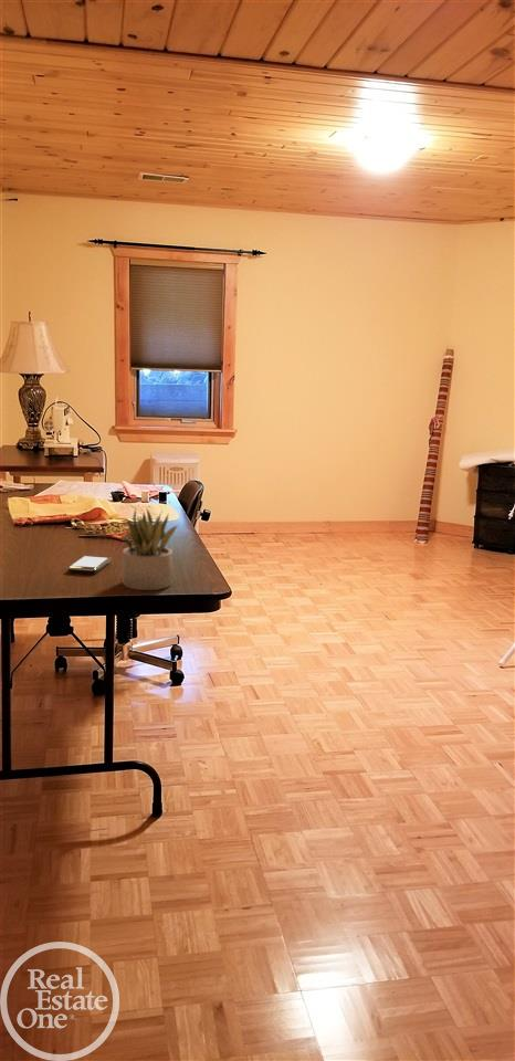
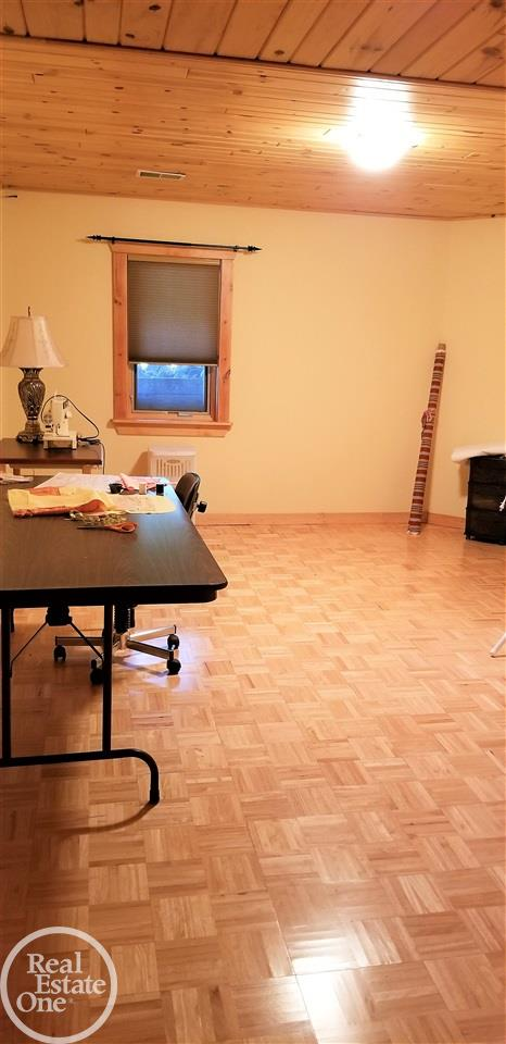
- smartphone [67,554,113,575]
- succulent plant [119,507,179,591]
